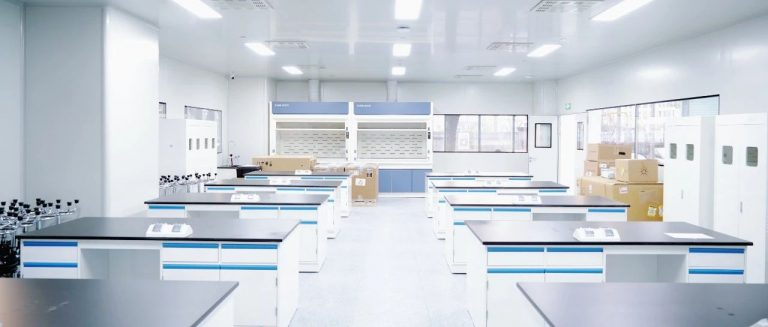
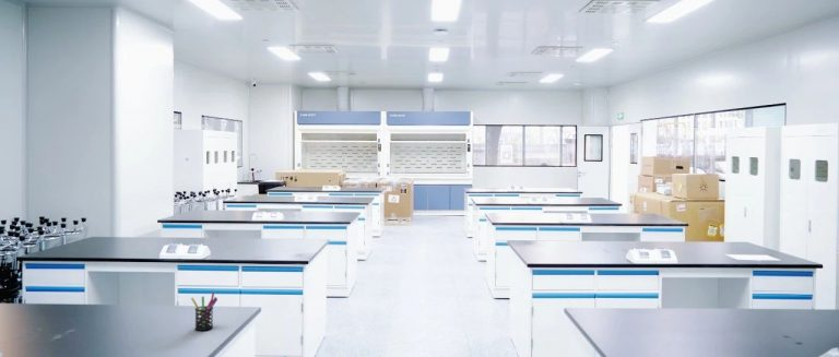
+ pen holder [190,291,218,332]
